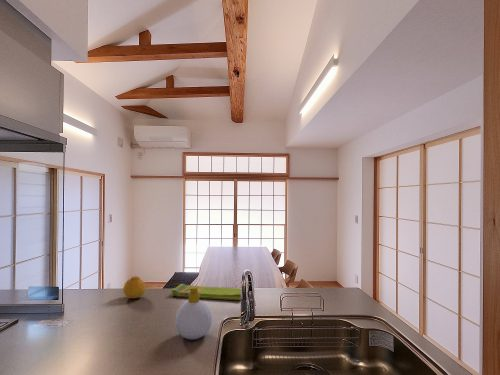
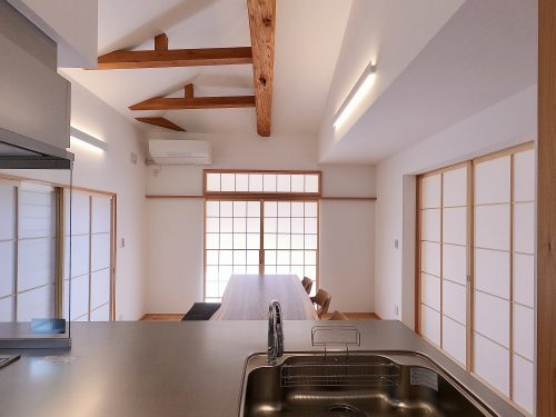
- fruit [122,275,147,299]
- soap bottle [174,287,213,341]
- dish towel [170,283,242,301]
